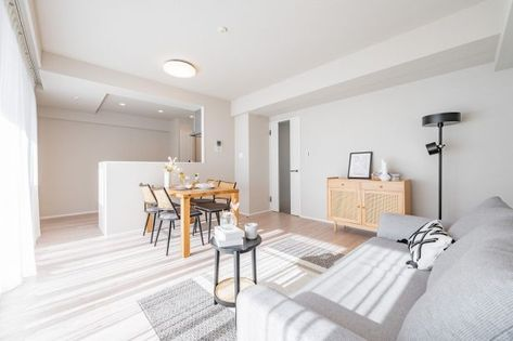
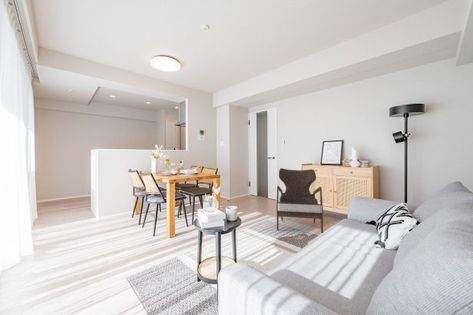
+ armchair [276,167,324,234]
